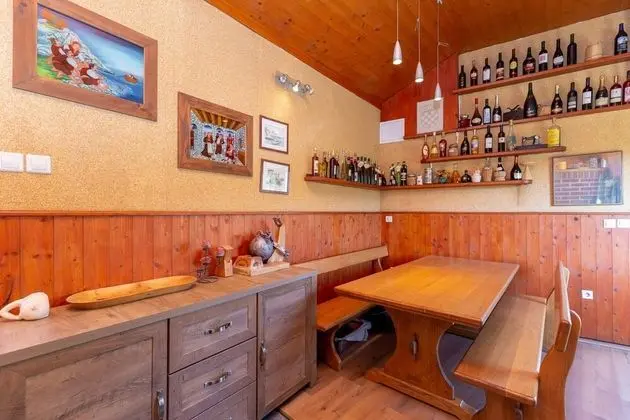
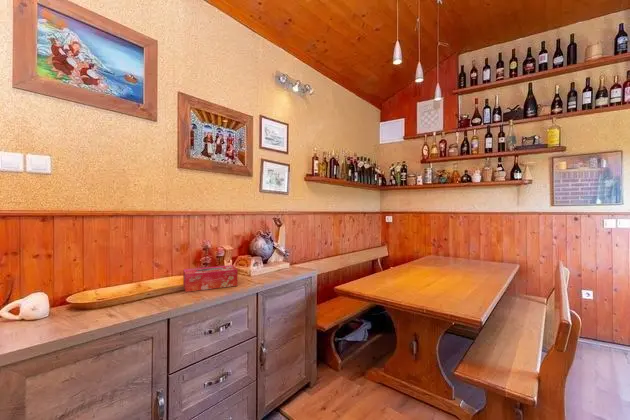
+ tissue box [182,264,239,293]
